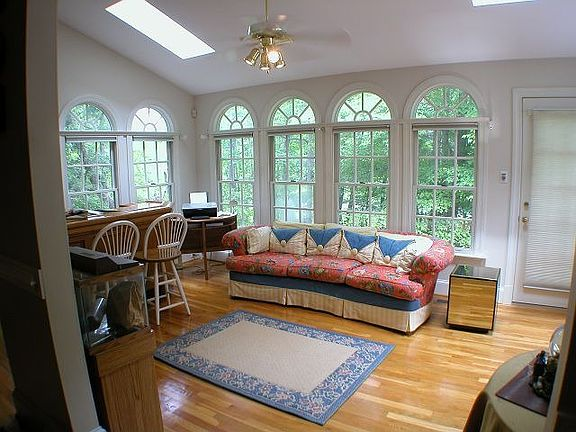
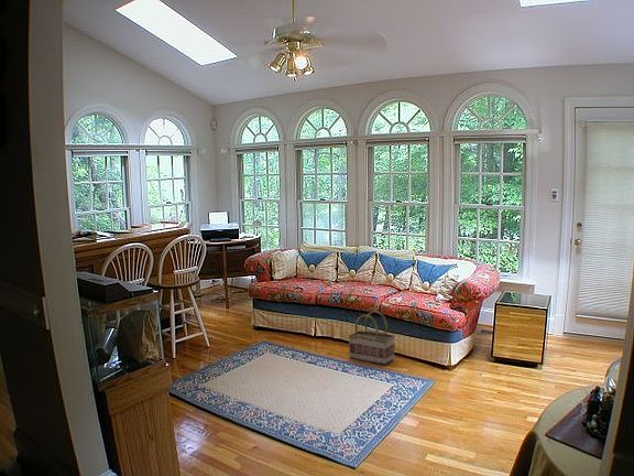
+ basket [348,310,396,366]
